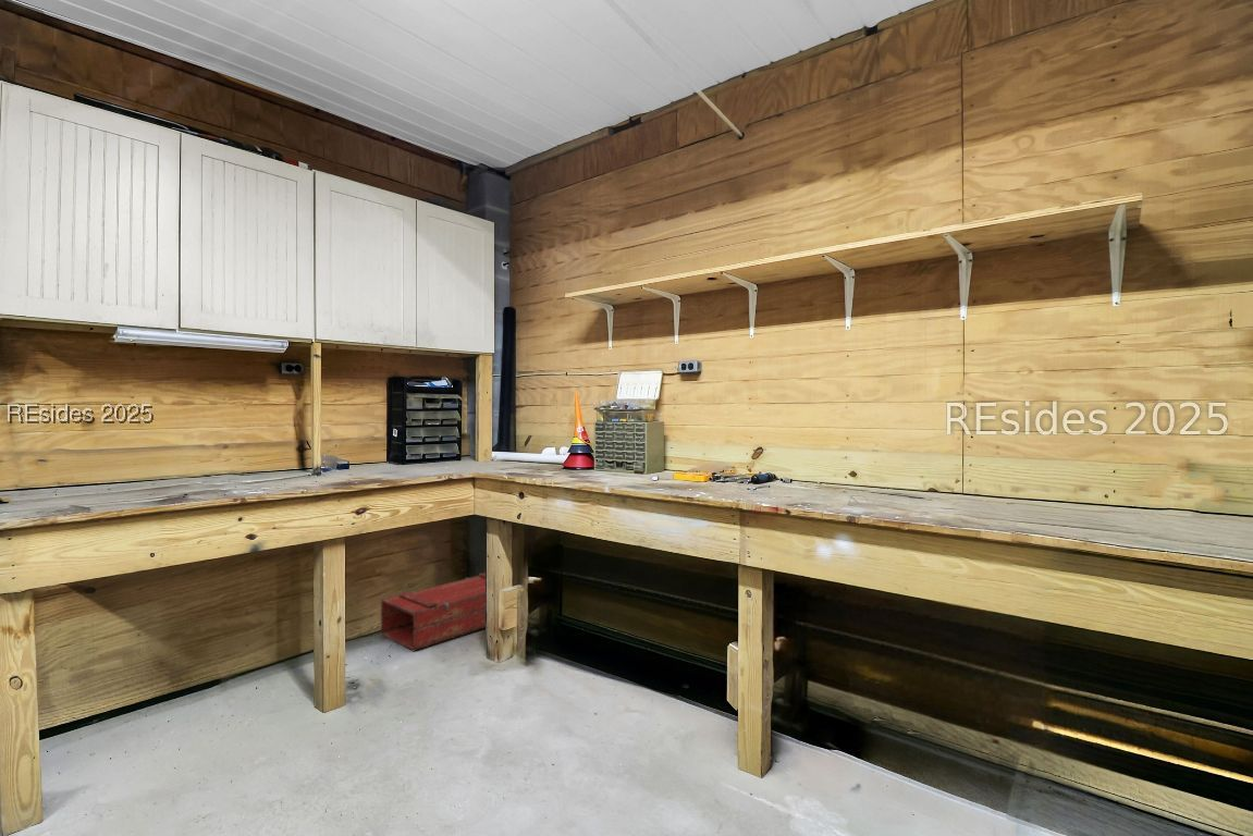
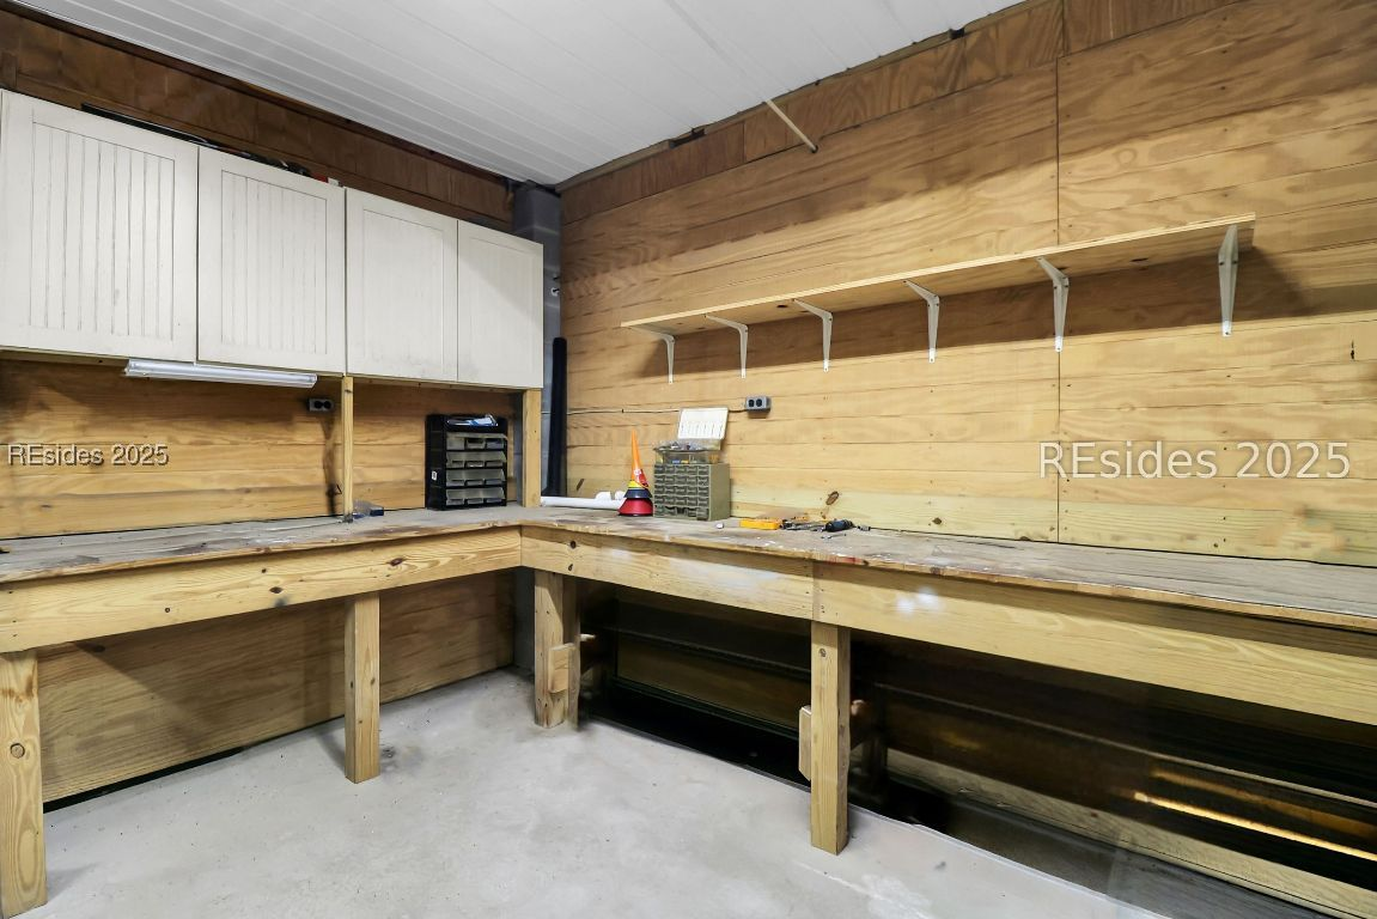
- wooden crate [380,571,488,653]
